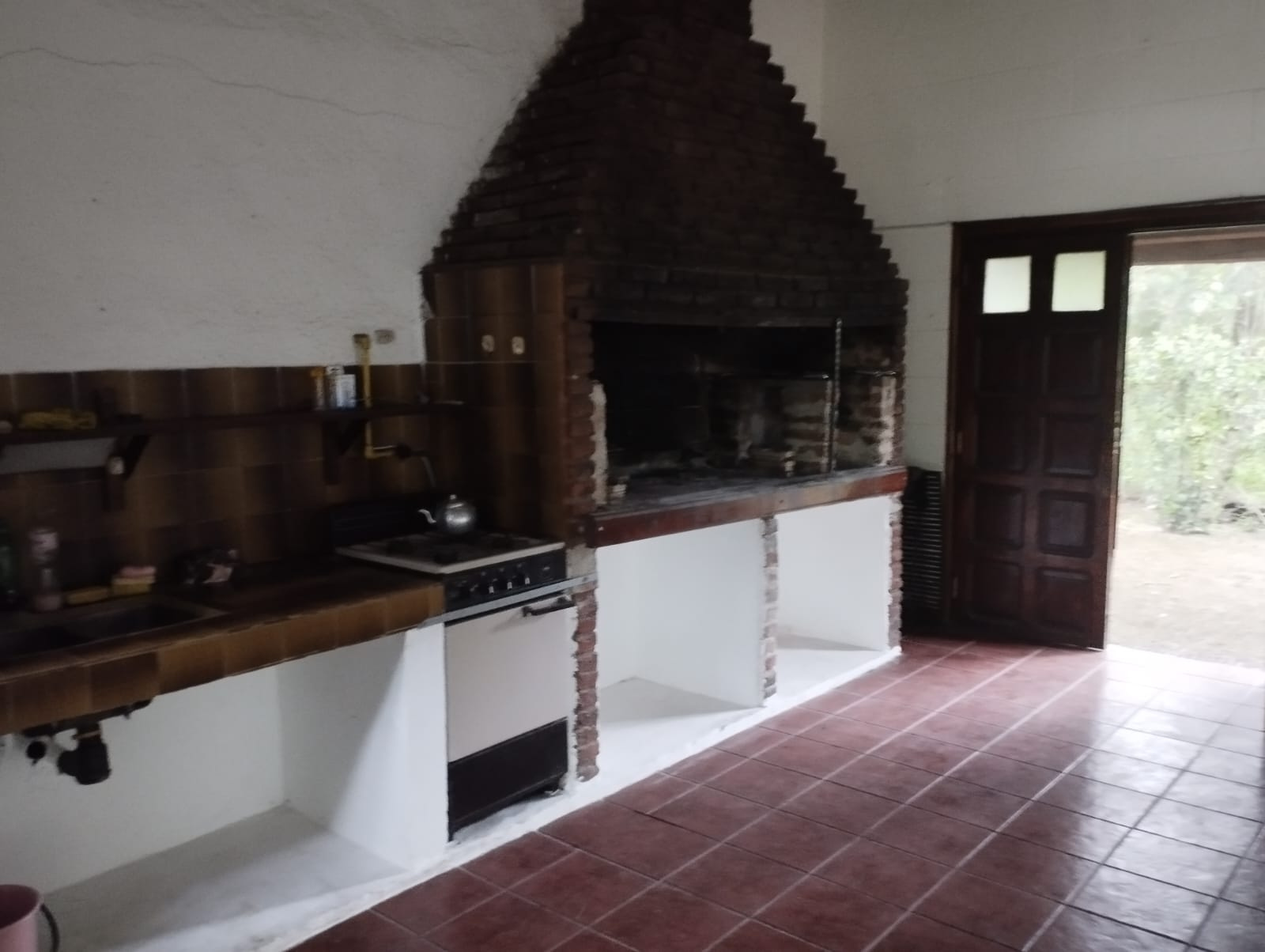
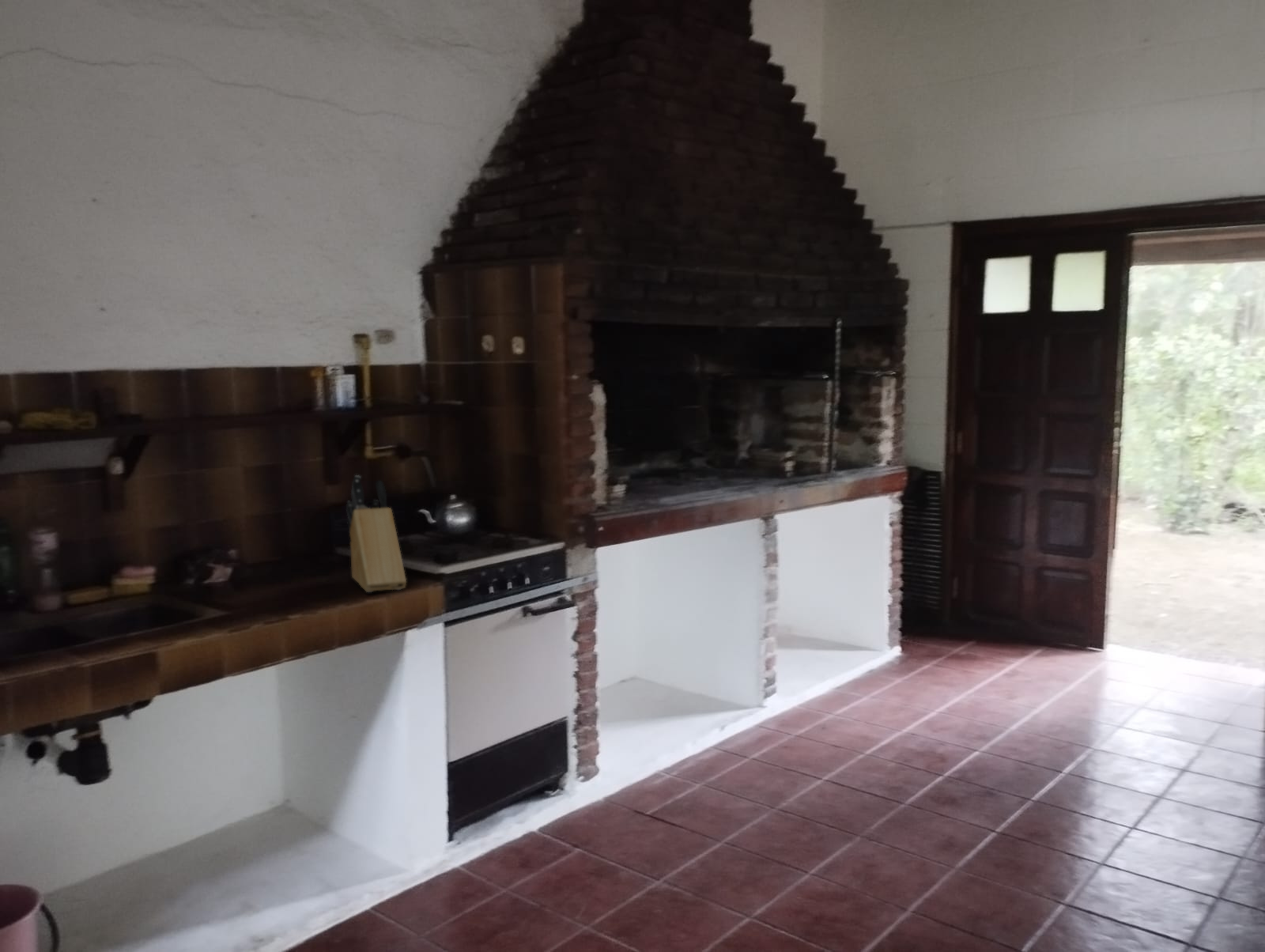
+ knife block [346,474,407,593]
